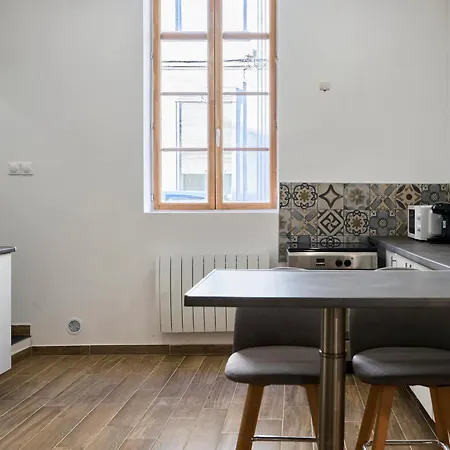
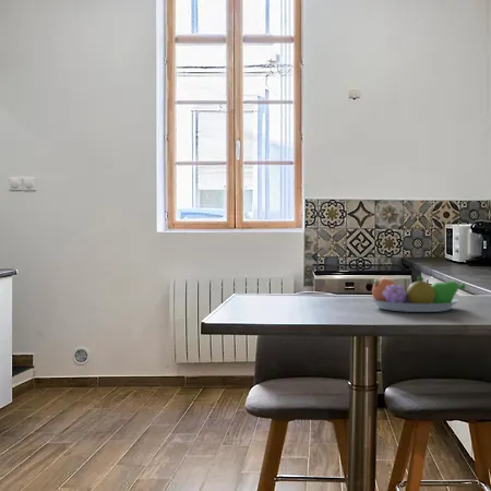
+ fruit bowl [369,275,467,313]
